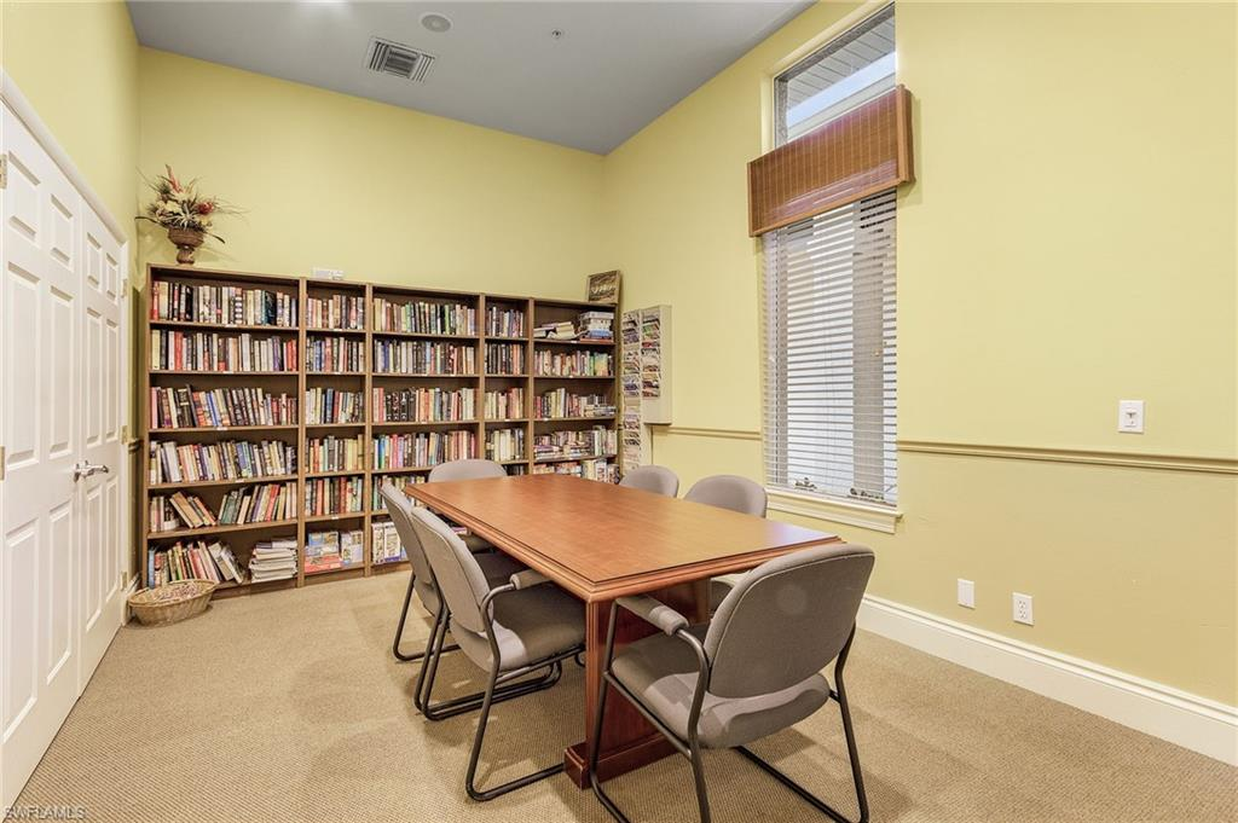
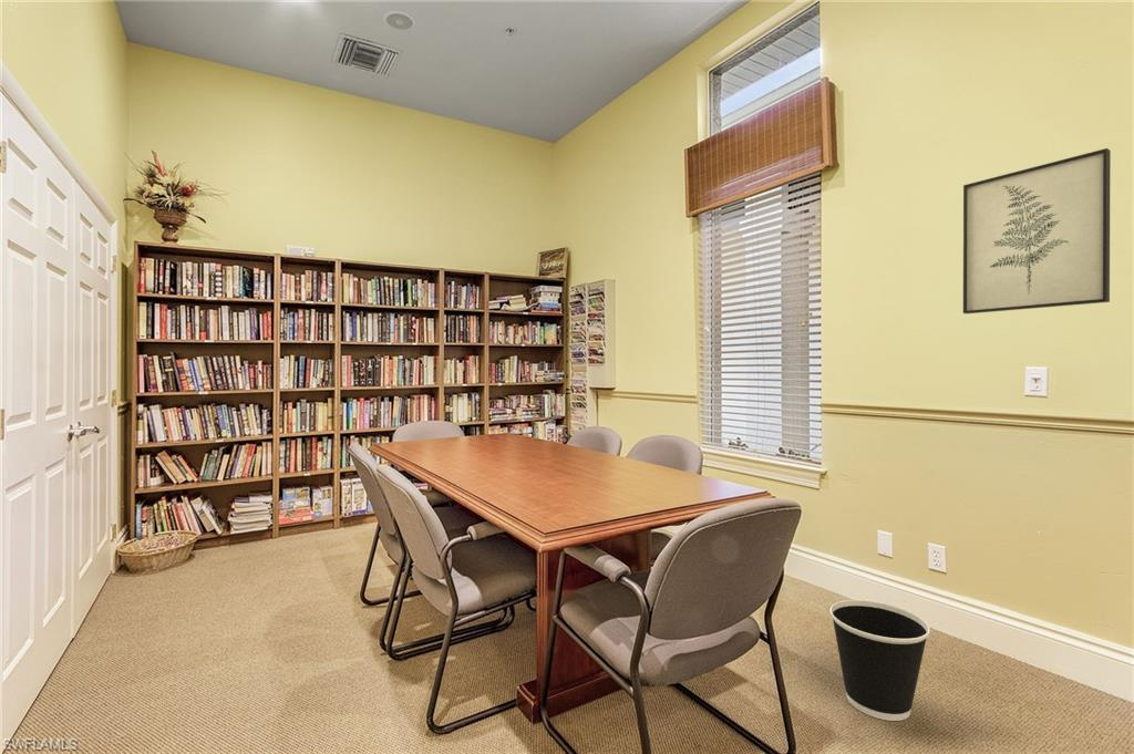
+ wastebasket [828,599,931,722]
+ wall art [962,147,1112,314]
